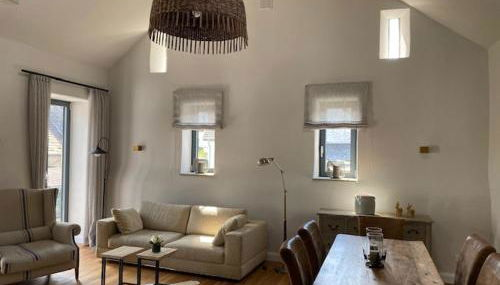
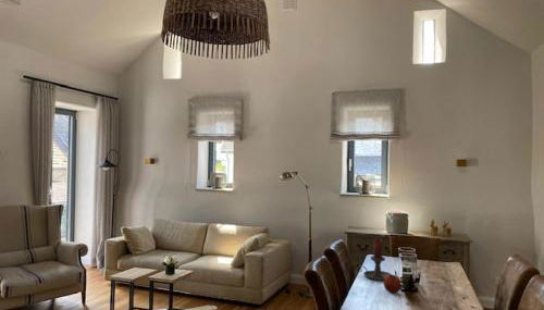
+ apple [382,273,403,294]
+ candle holder [356,237,392,282]
